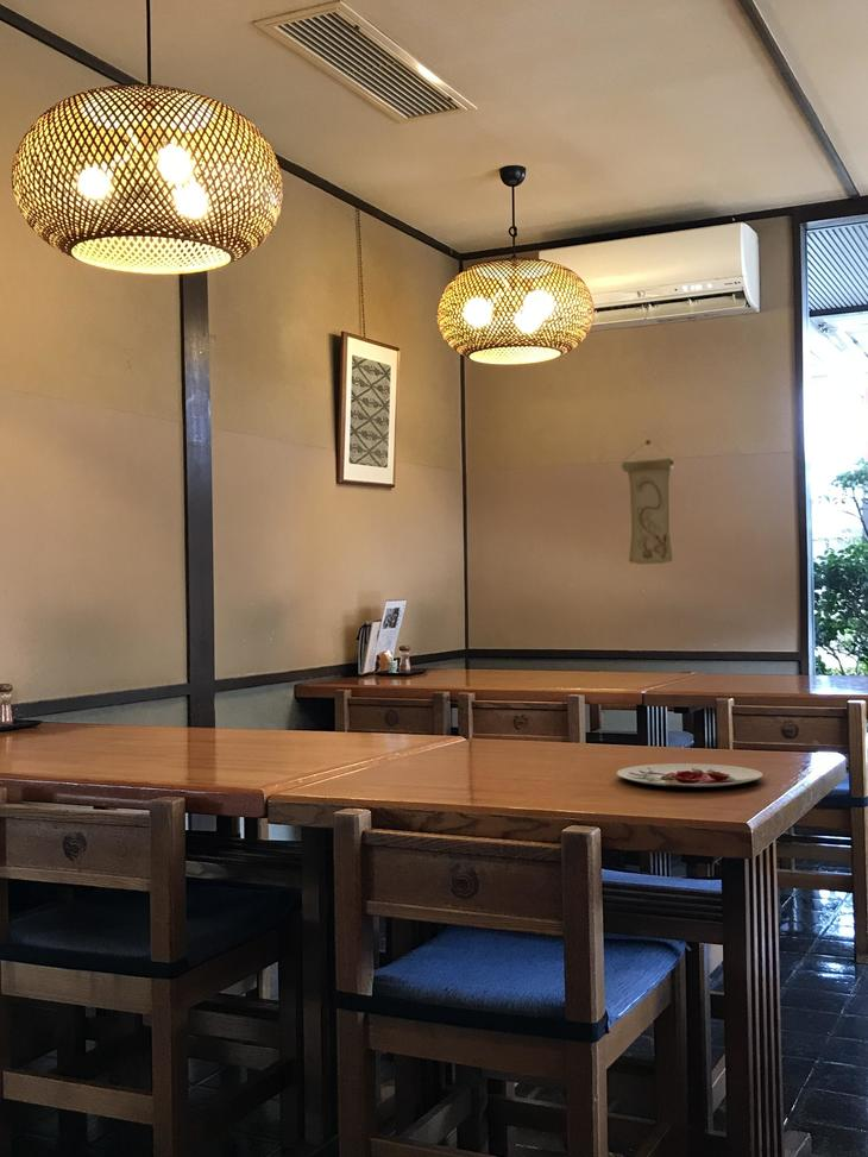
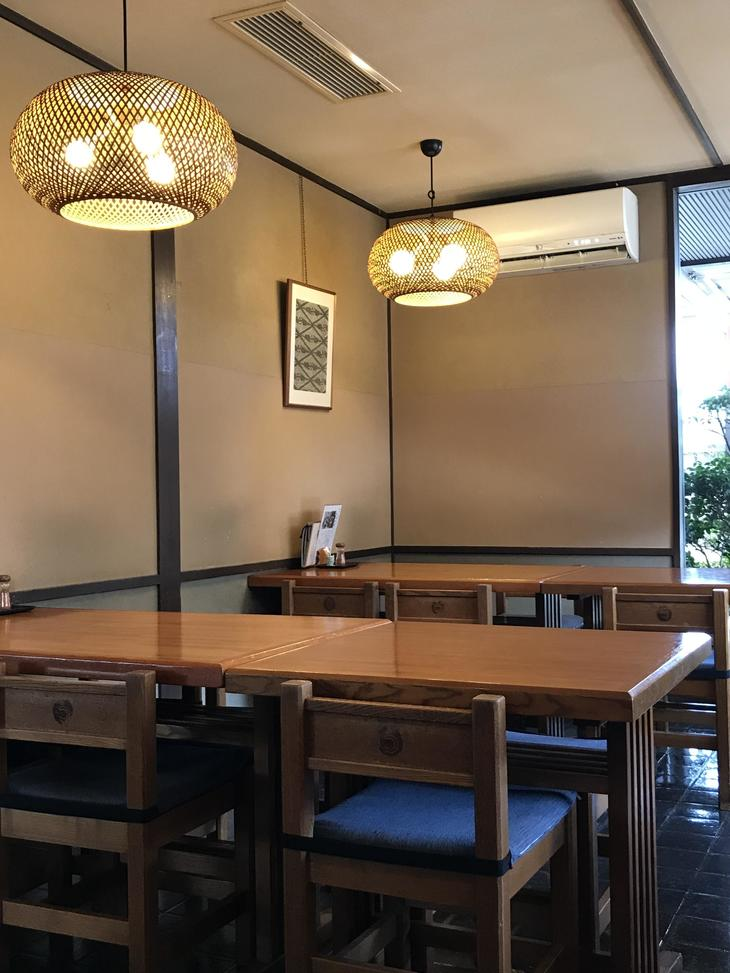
- wall scroll [621,439,675,565]
- plate [616,762,765,788]
